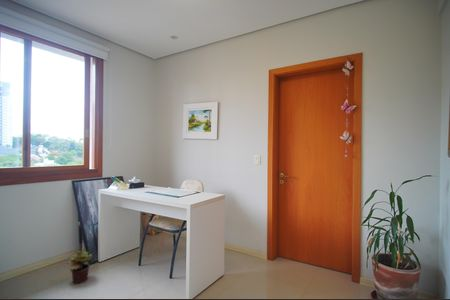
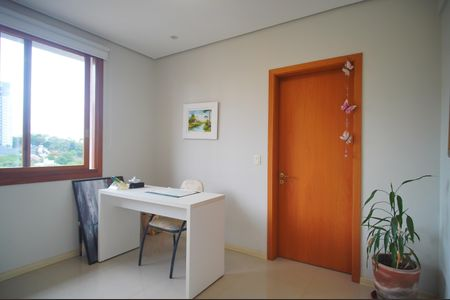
- potted plant [66,250,93,285]
